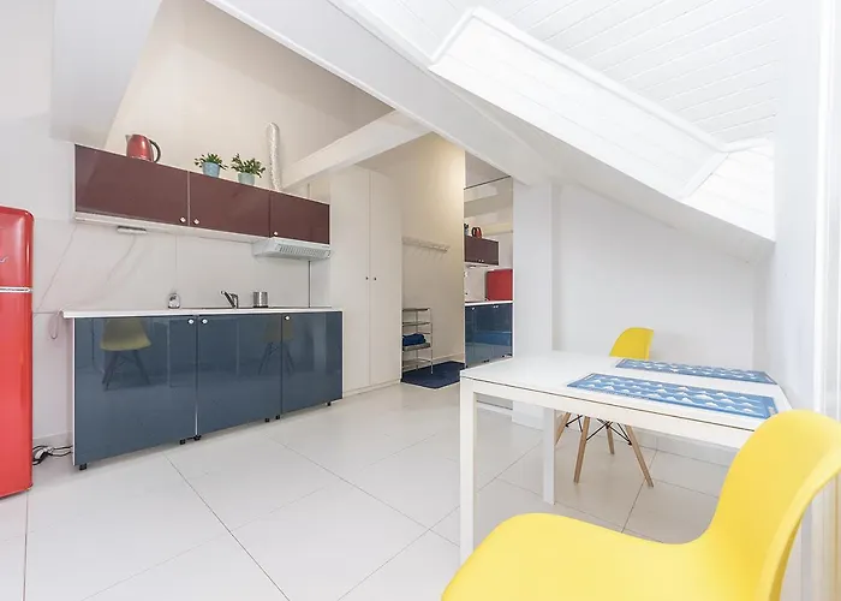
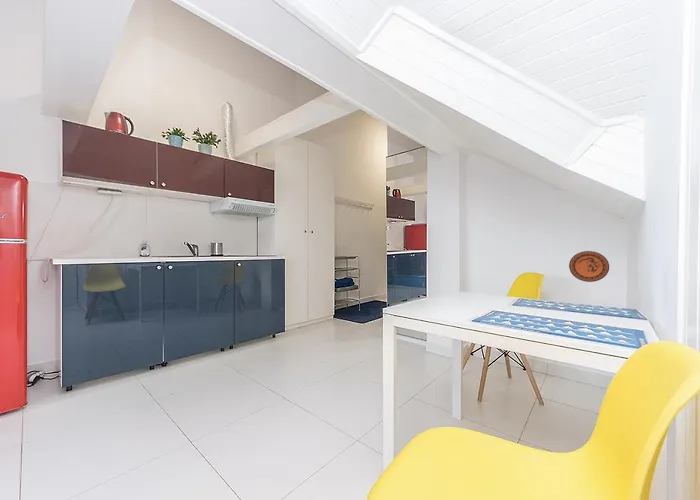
+ decorative plate [568,250,610,283]
